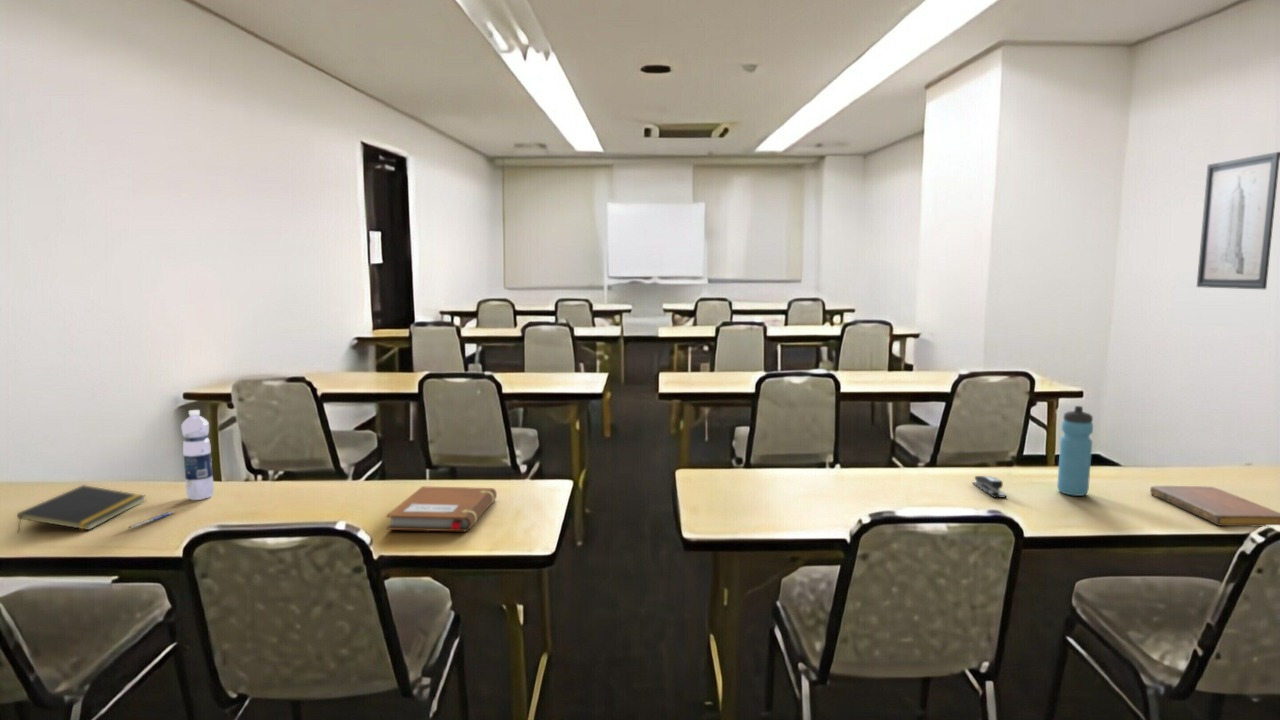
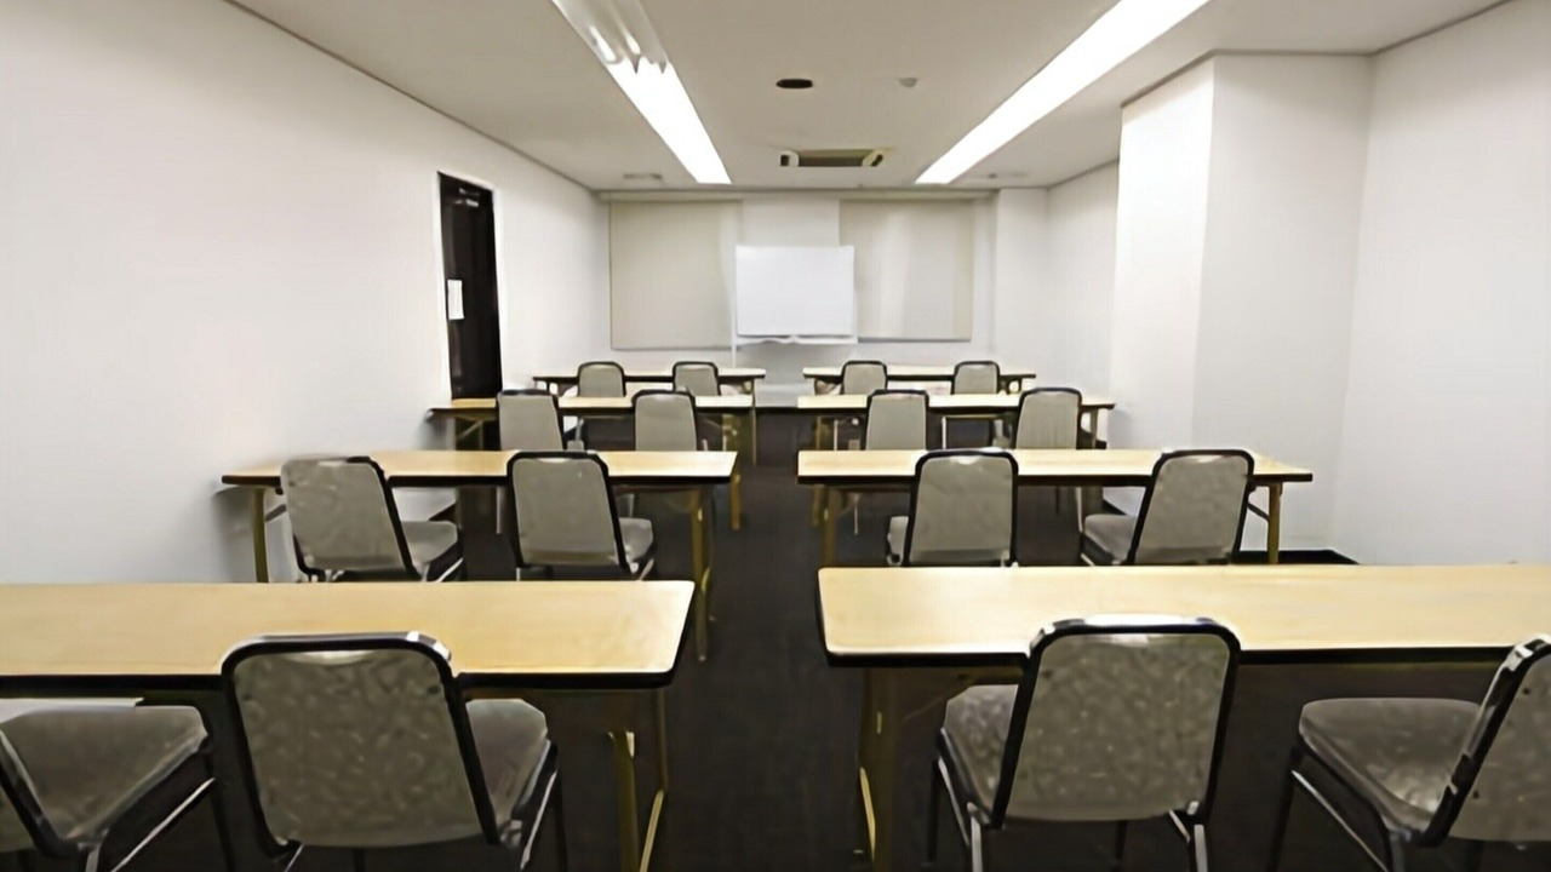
- notepad [16,484,147,533]
- notebook [1149,485,1280,527]
- pen [127,510,175,530]
- wall art [1196,151,1280,290]
- water bottle [180,409,215,501]
- notebook [385,485,498,532]
- water bottle [1056,405,1094,497]
- stapler [972,475,1008,499]
